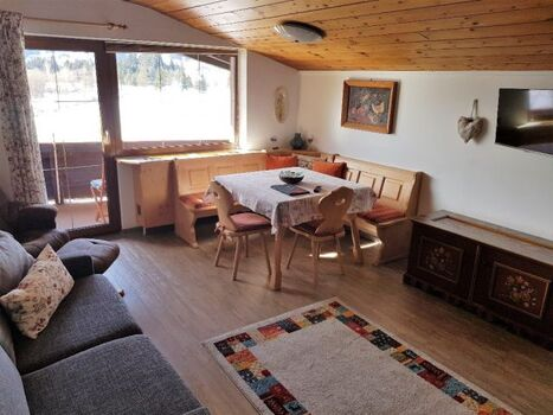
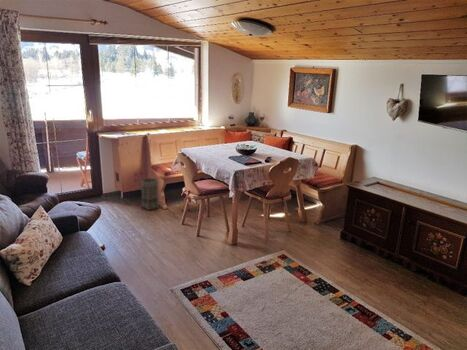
+ basket [140,177,160,211]
